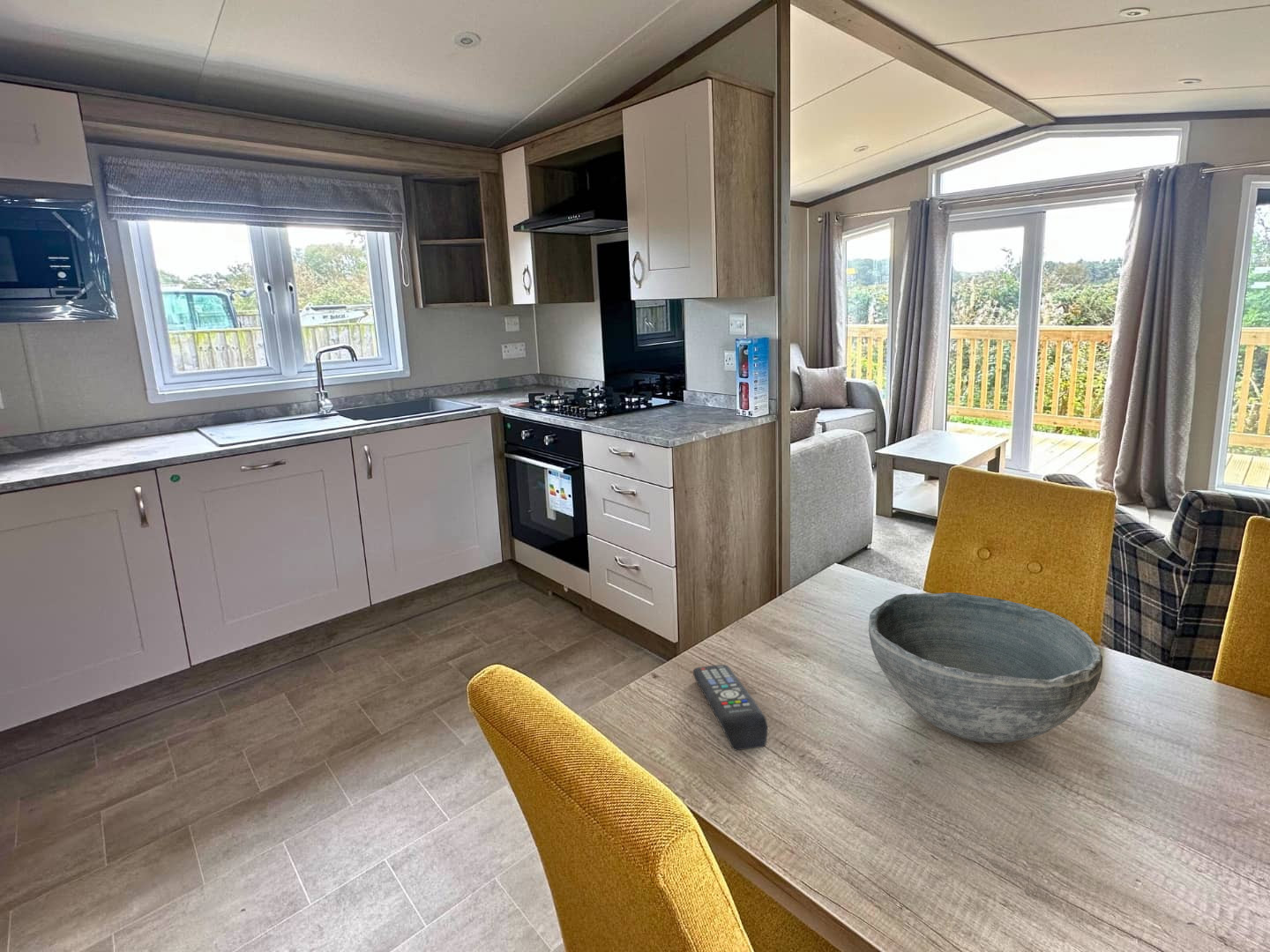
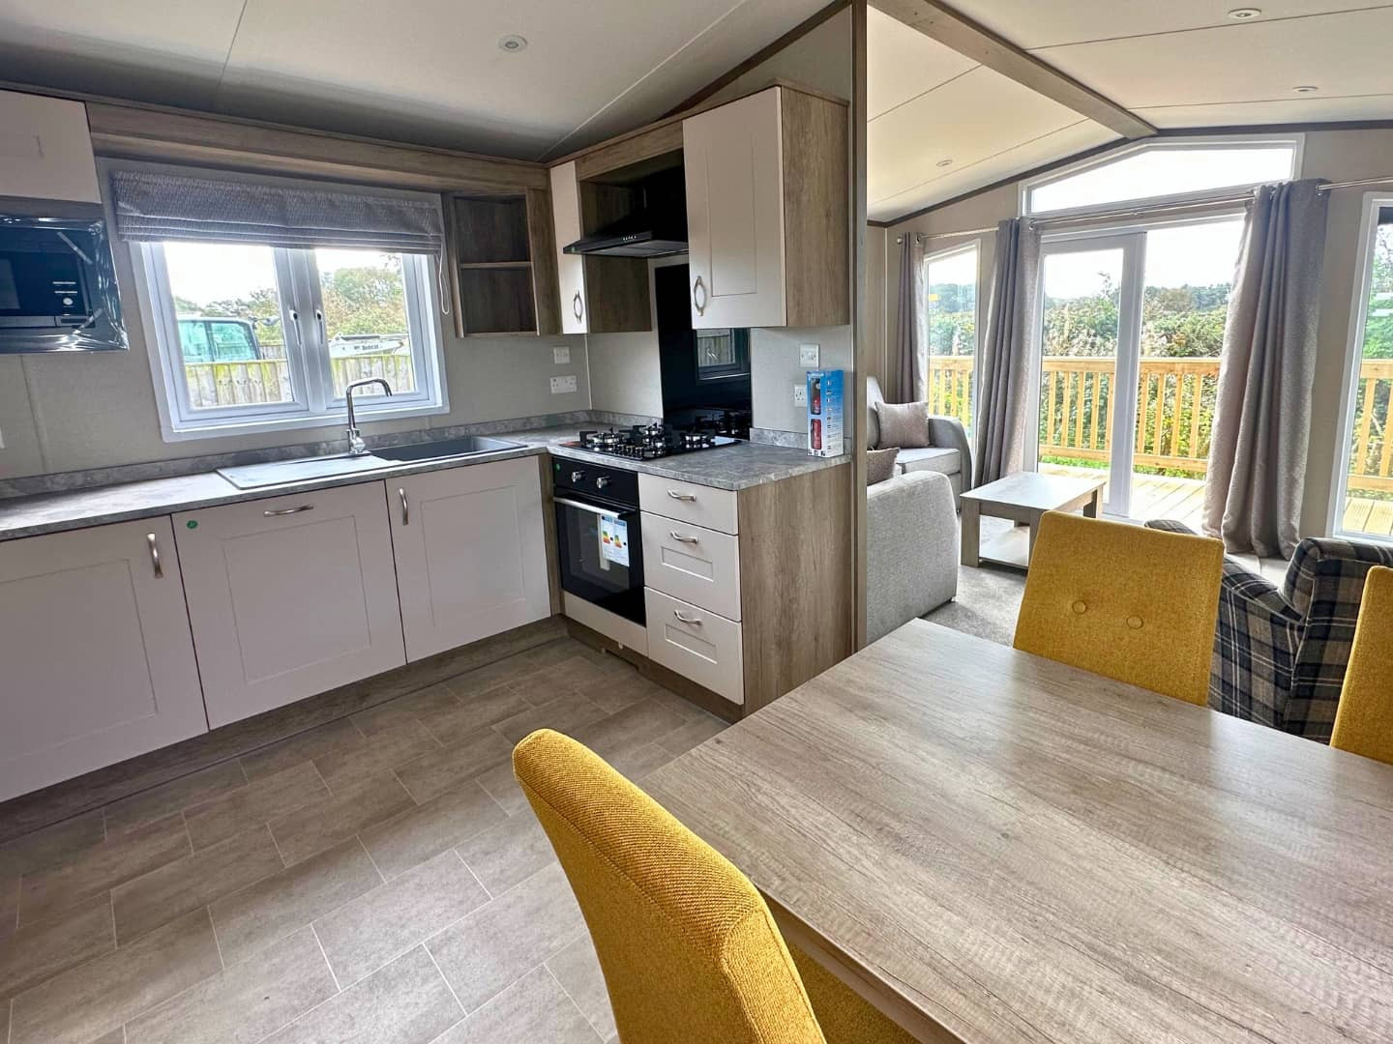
- bowl [868,591,1103,744]
- remote control [692,664,768,751]
